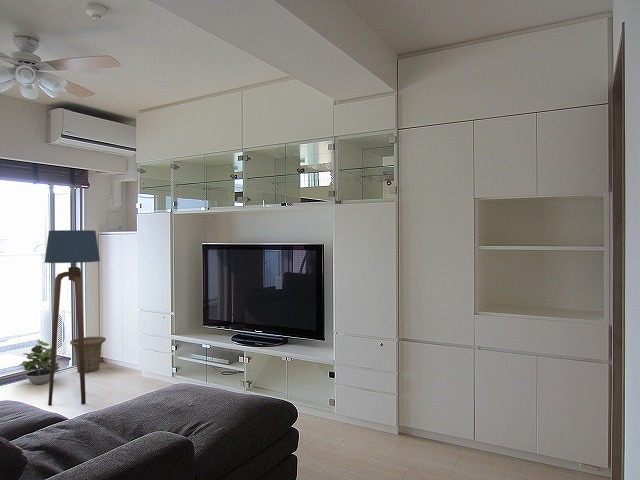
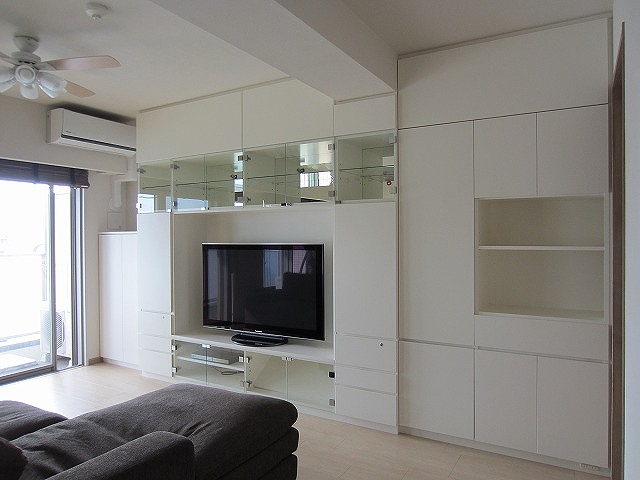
- potted plant [19,339,60,385]
- basket [69,336,107,374]
- floor lamp [44,229,101,407]
